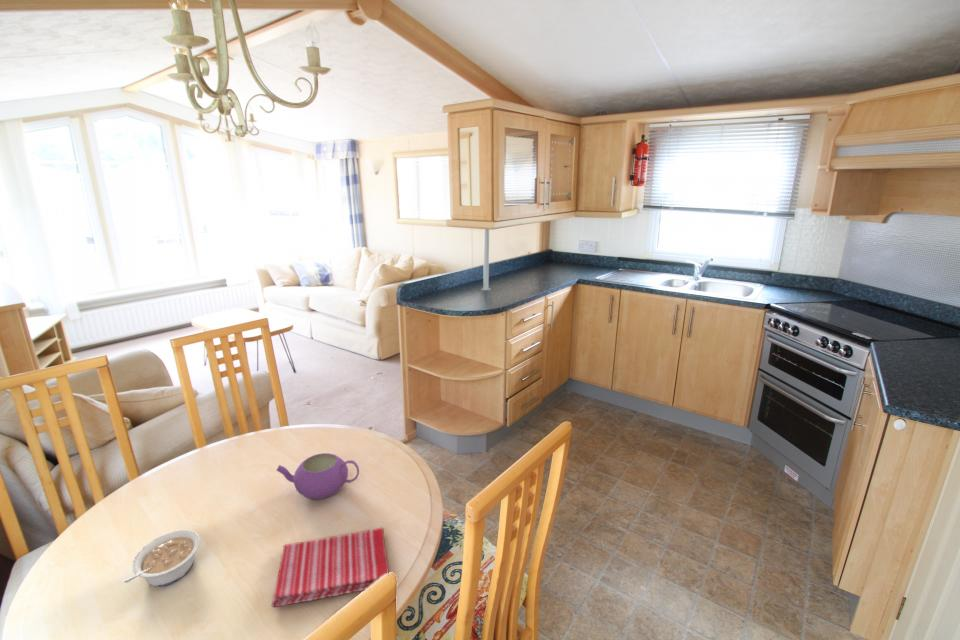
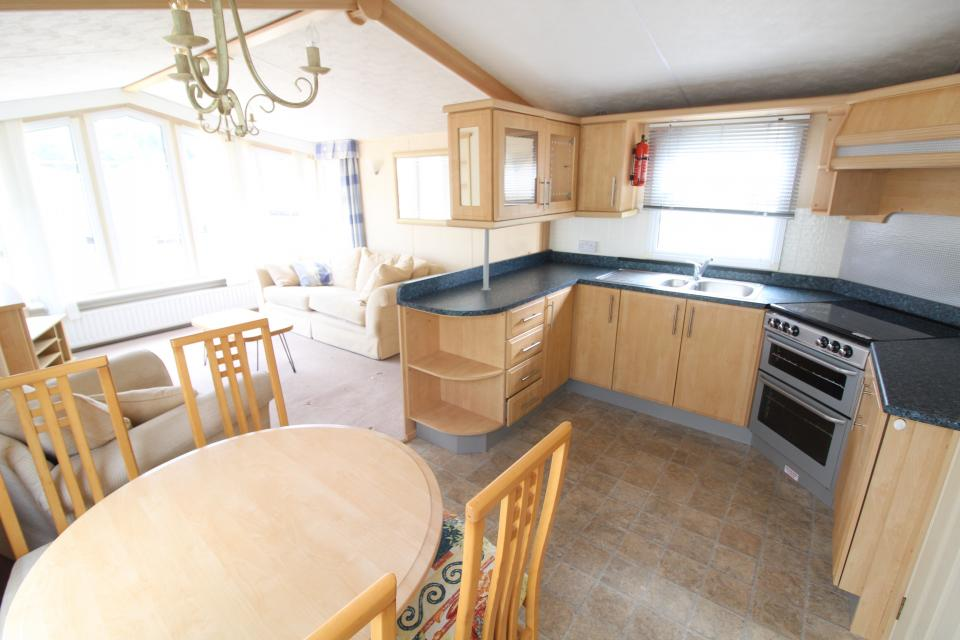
- teapot [275,452,360,500]
- dish towel [271,527,389,608]
- legume [122,529,201,587]
